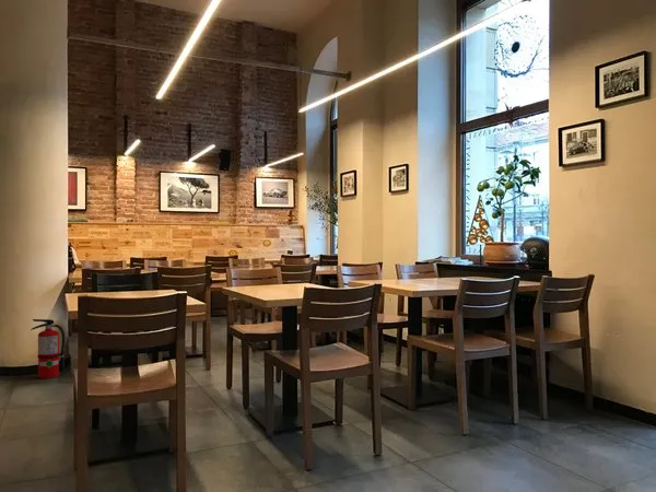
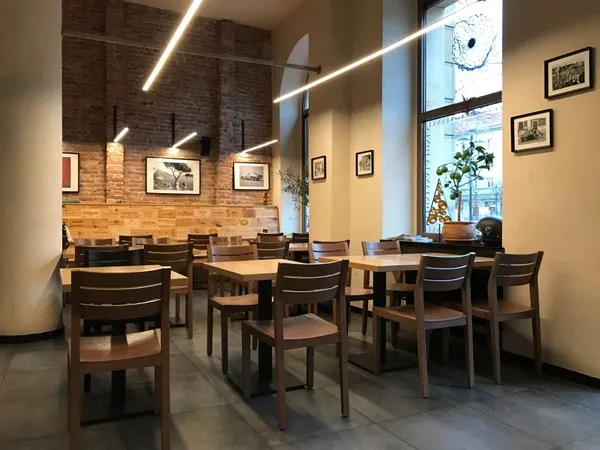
- fire extinguisher [30,318,66,379]
